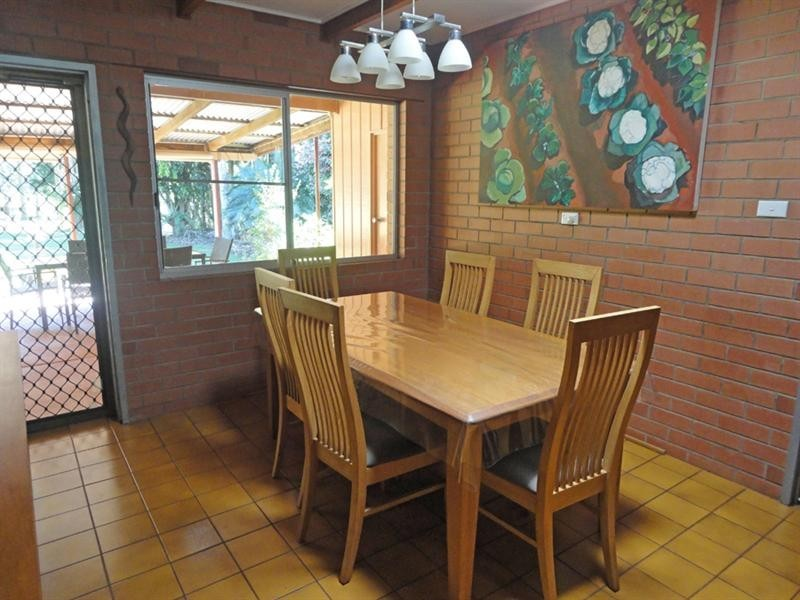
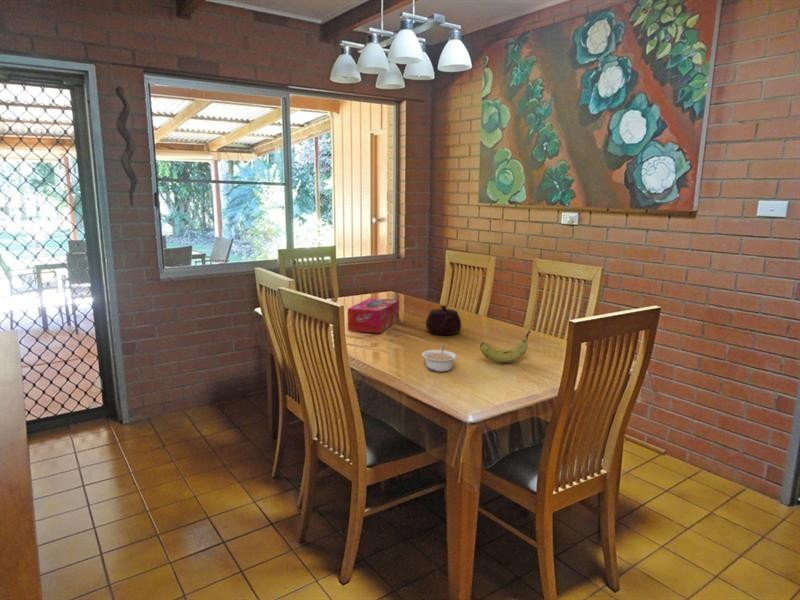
+ tissue box [347,297,400,334]
+ teapot [425,304,462,336]
+ fruit [479,327,532,364]
+ legume [421,344,458,373]
